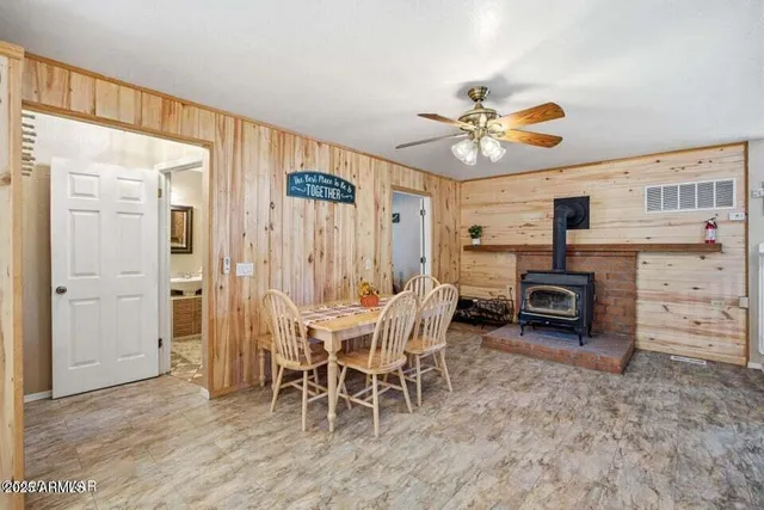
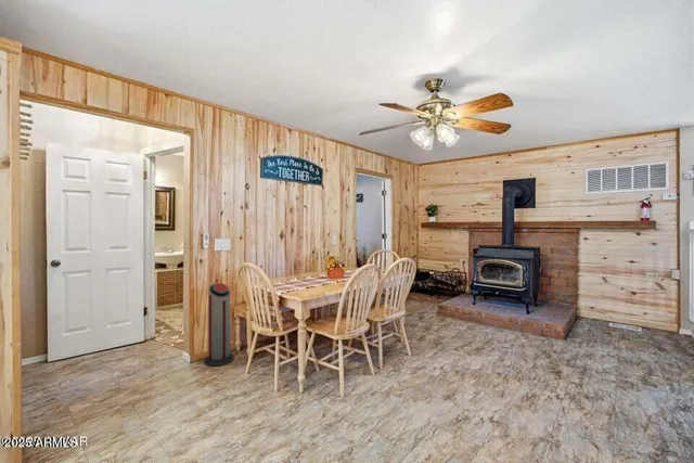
+ air purifier [203,282,235,368]
